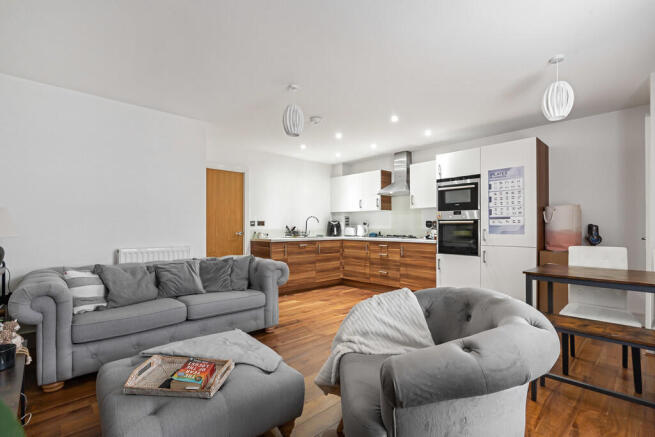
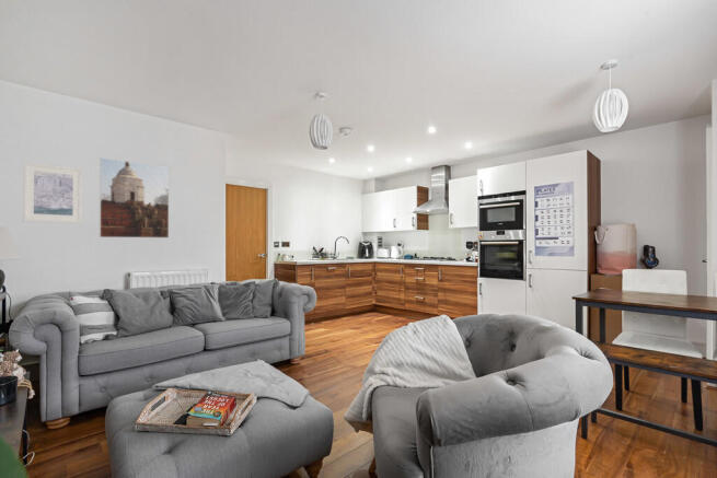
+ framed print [22,161,83,224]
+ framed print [99,156,170,240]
